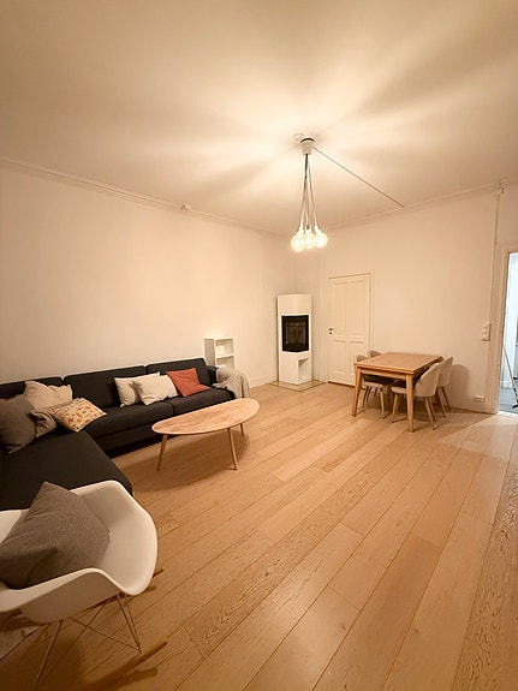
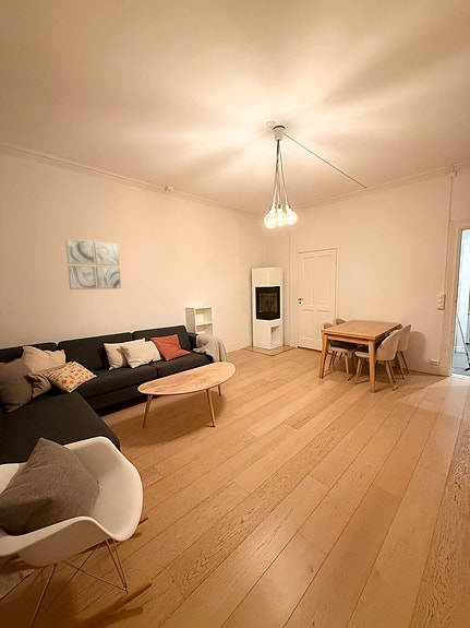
+ wall art [64,238,122,291]
